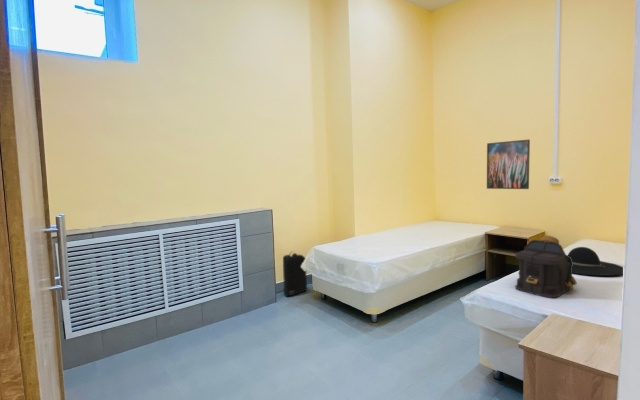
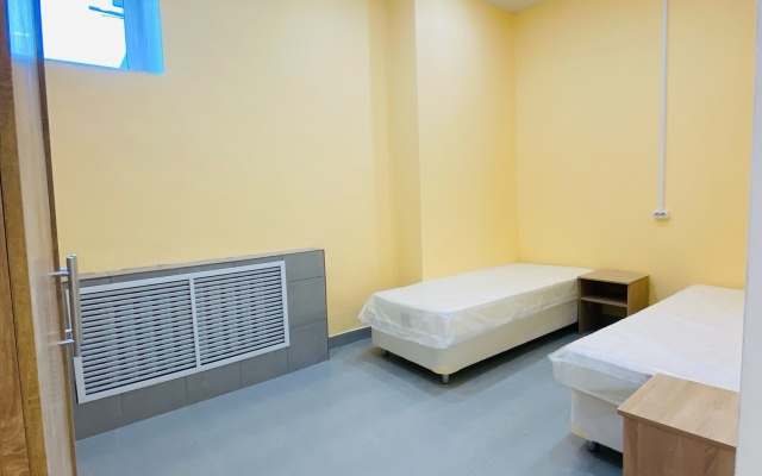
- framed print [486,138,531,190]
- backpack [282,251,308,298]
- hat [567,246,624,277]
- backpack [514,235,578,299]
